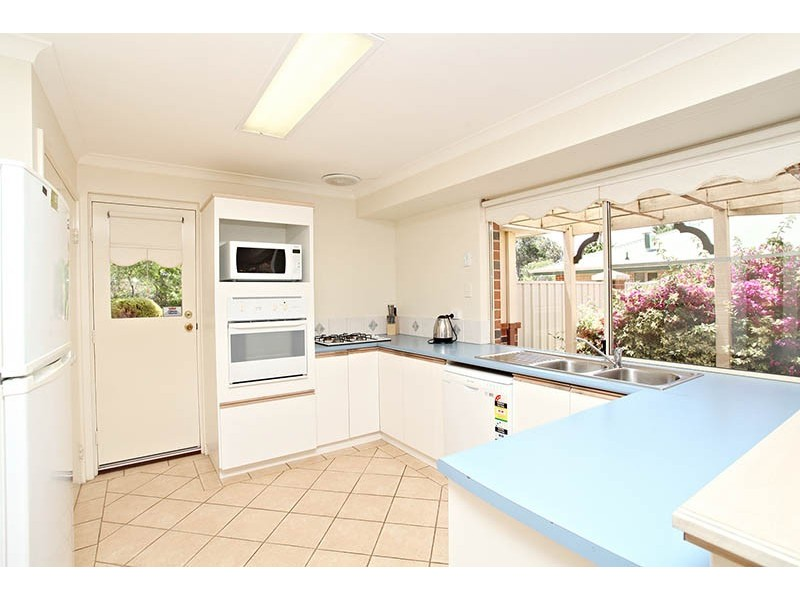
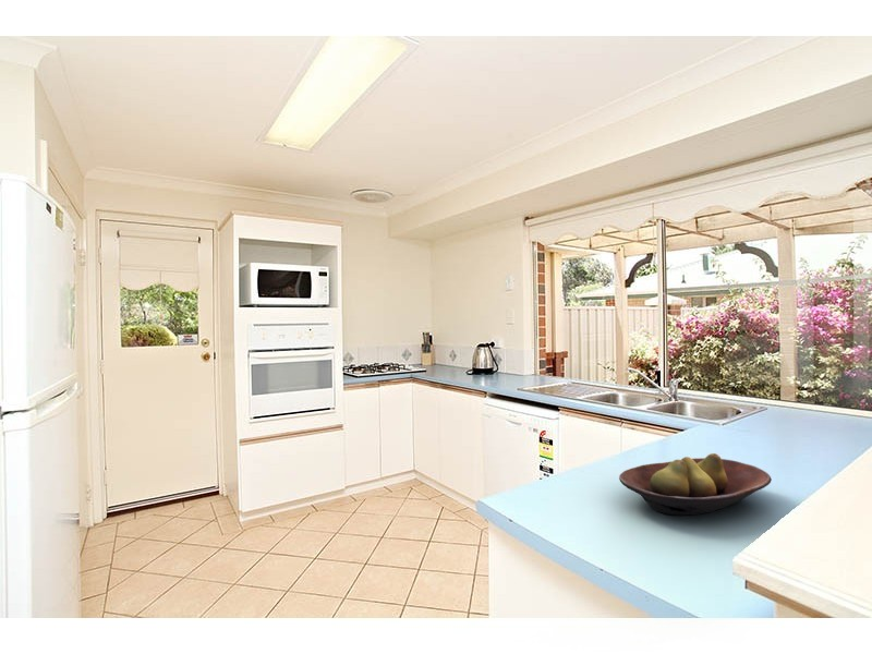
+ fruit bowl [618,452,773,517]
